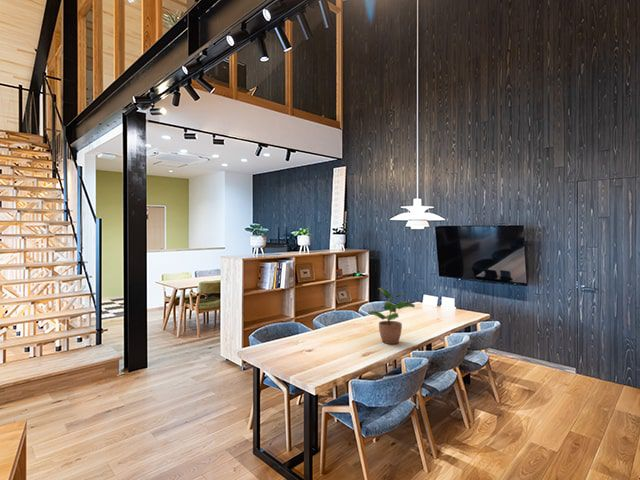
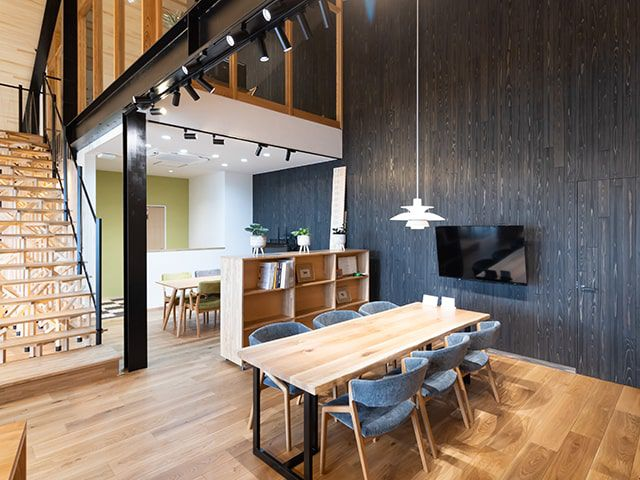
- potted plant [367,287,416,345]
